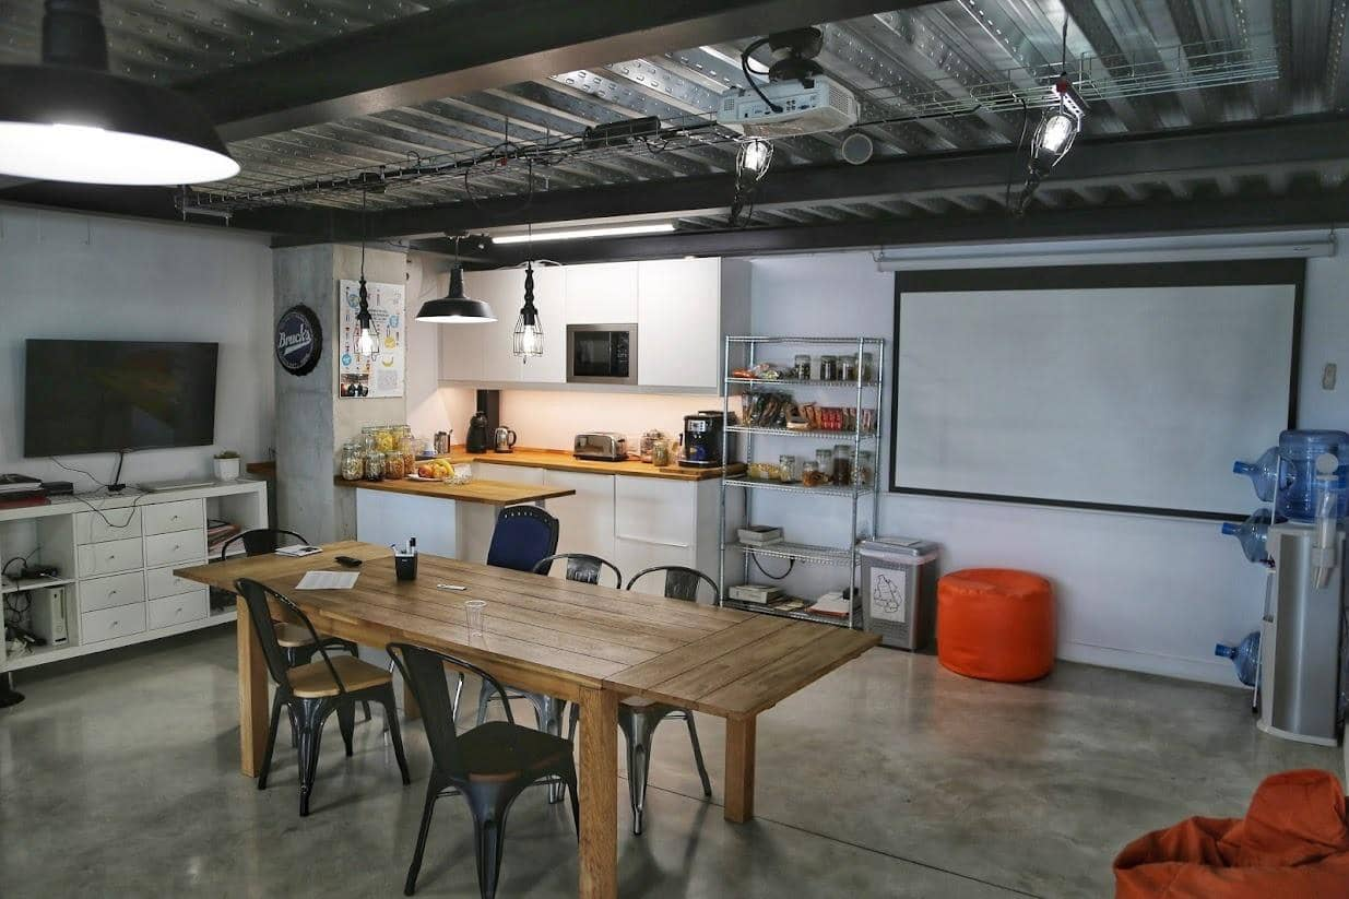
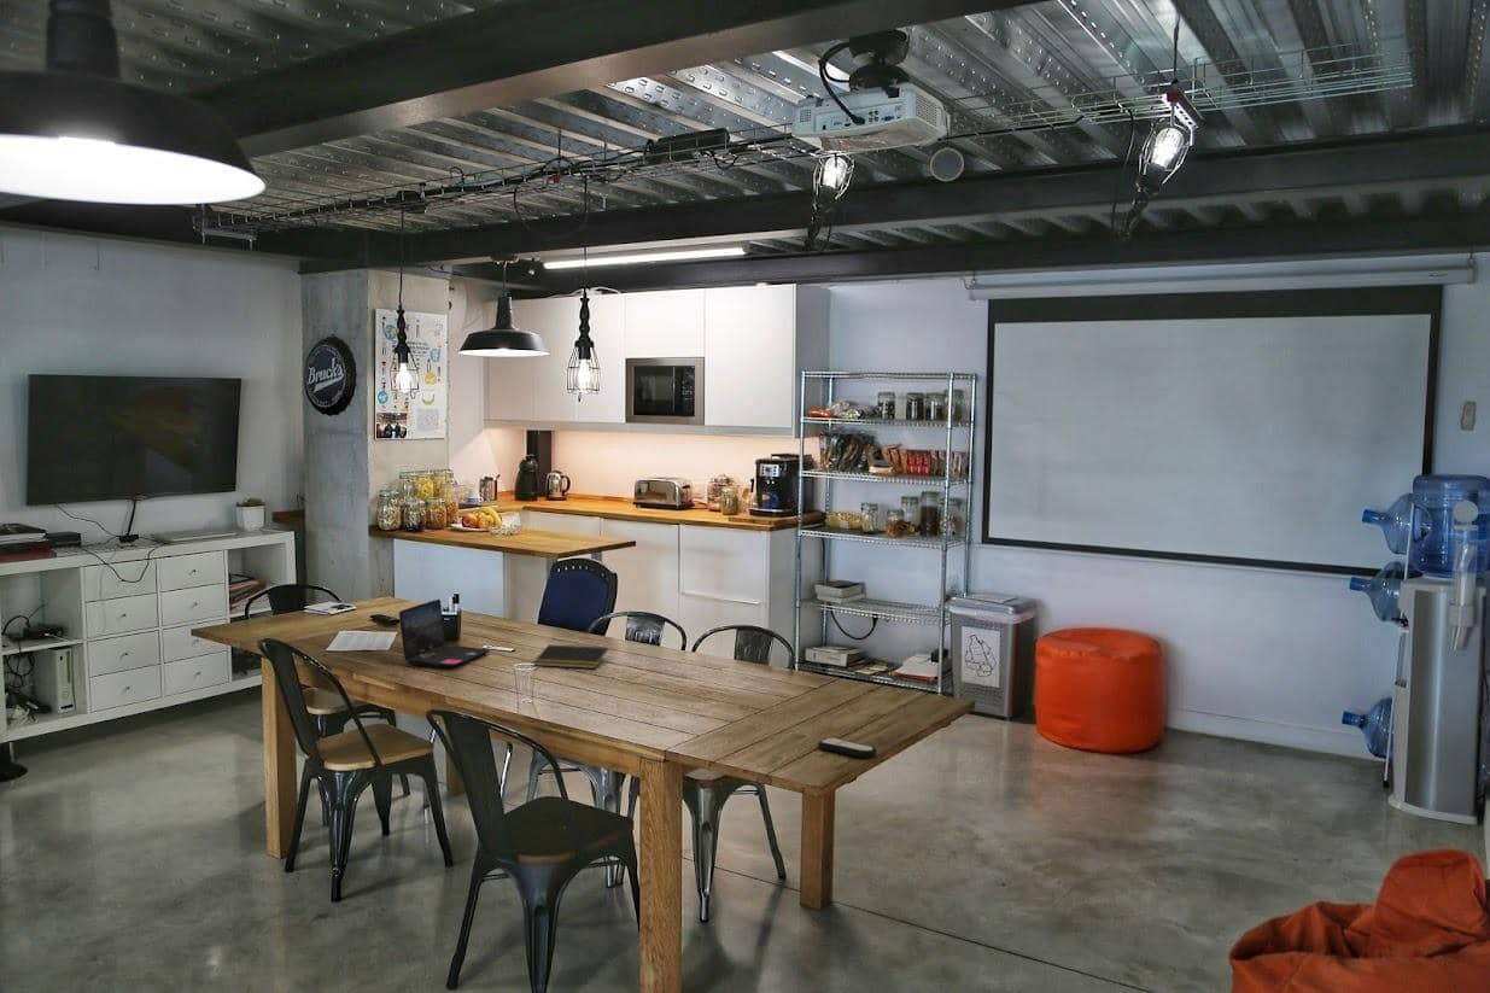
+ notepad [533,643,609,670]
+ laptop [398,598,491,668]
+ remote control [817,736,877,759]
